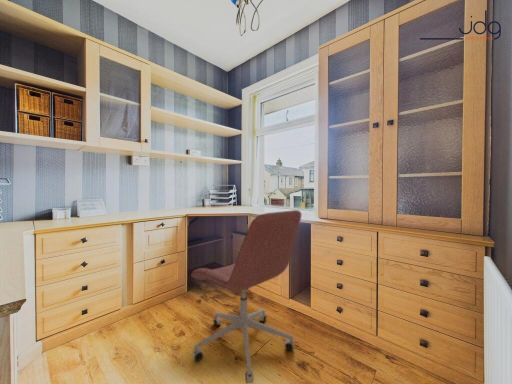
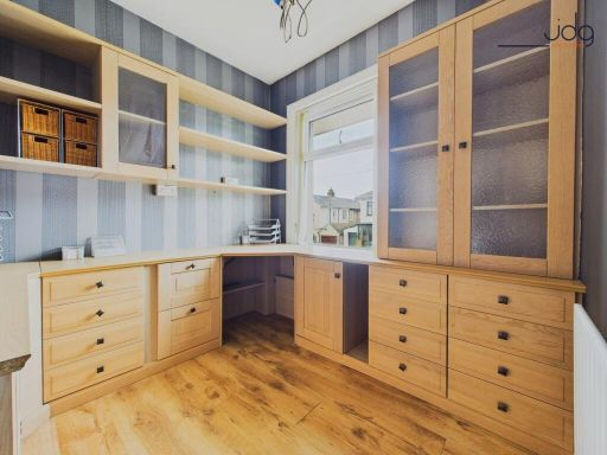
- office chair [190,209,302,384]
